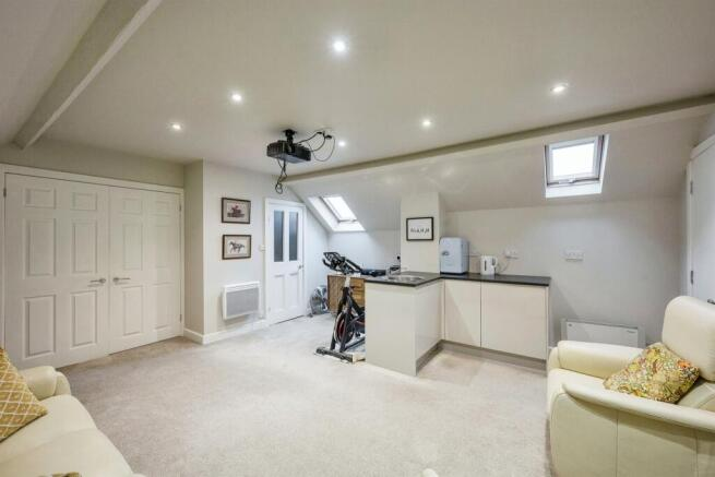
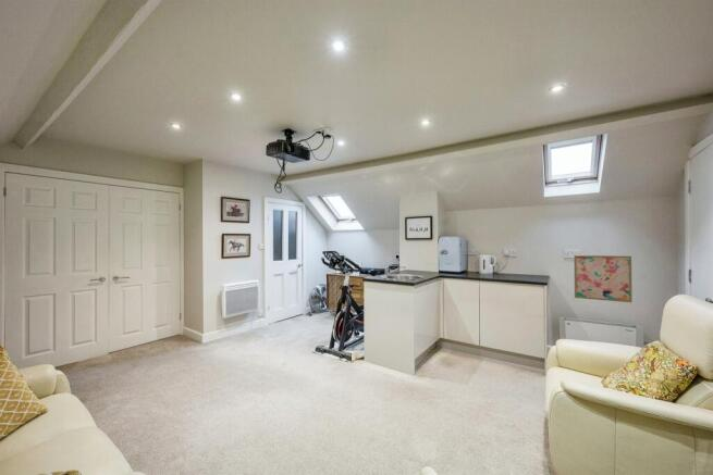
+ wall art [573,254,634,303]
